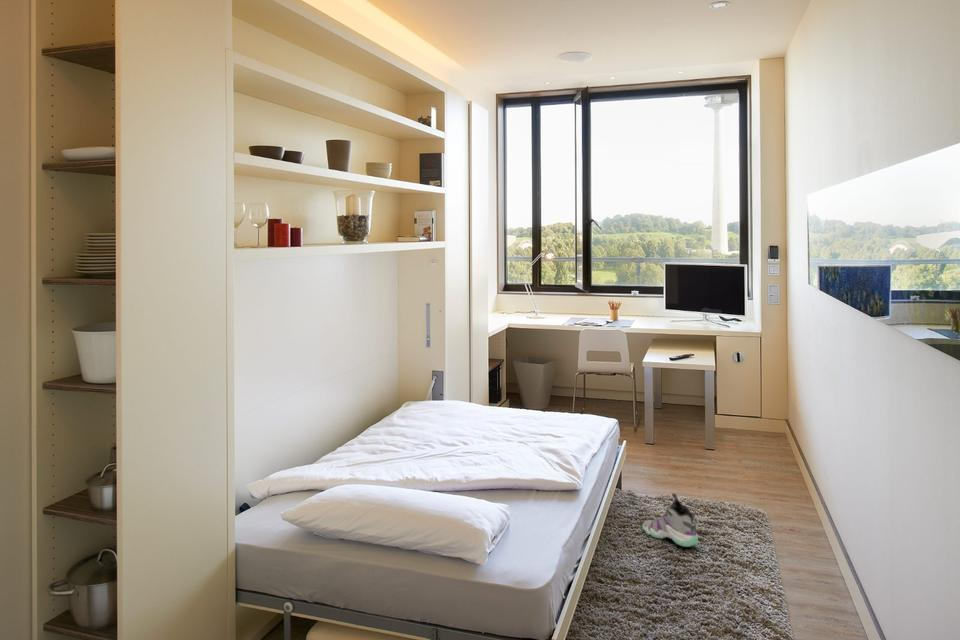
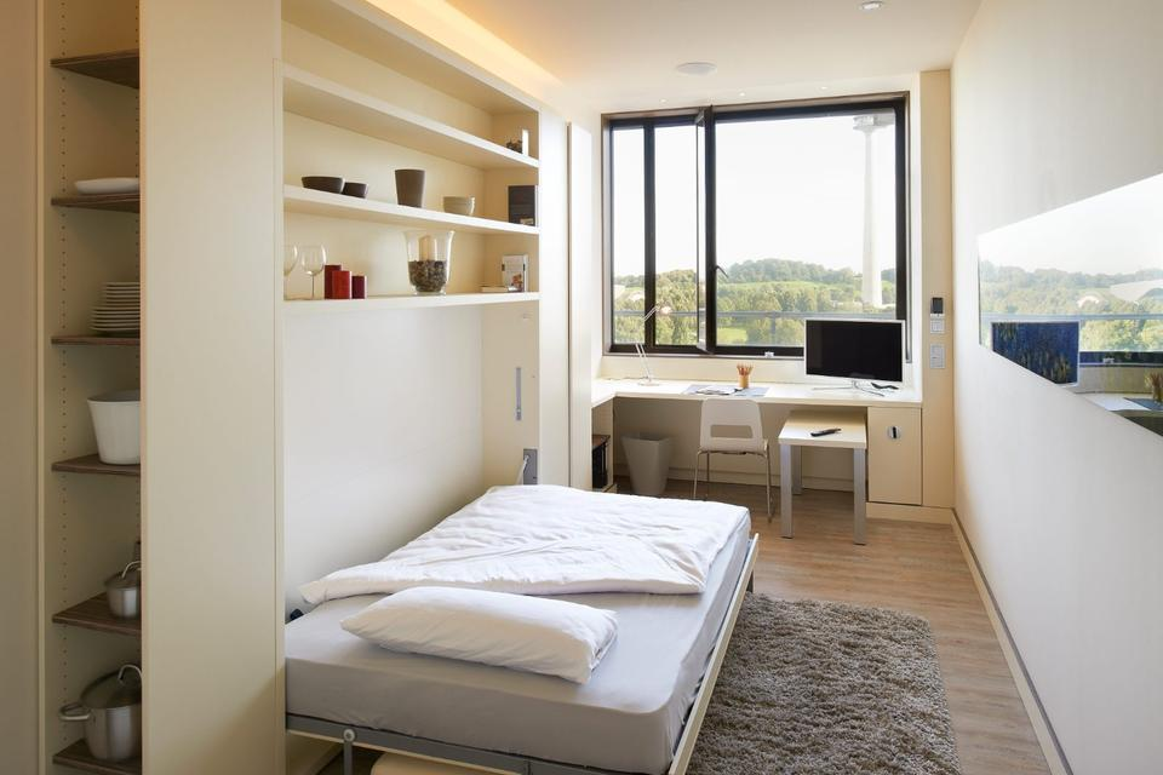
- sneaker [642,492,699,548]
